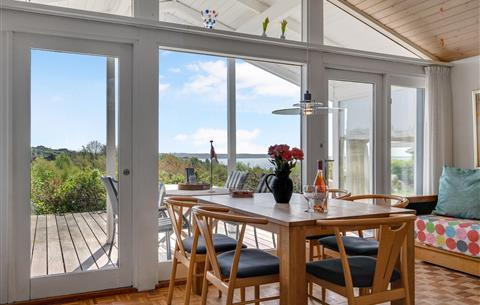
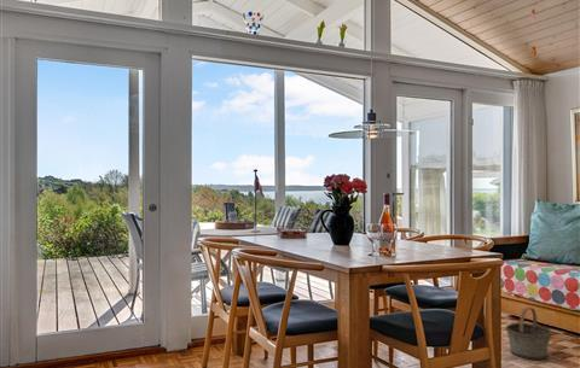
+ basket [504,306,553,361]
